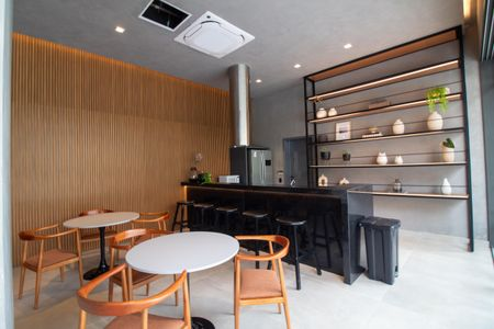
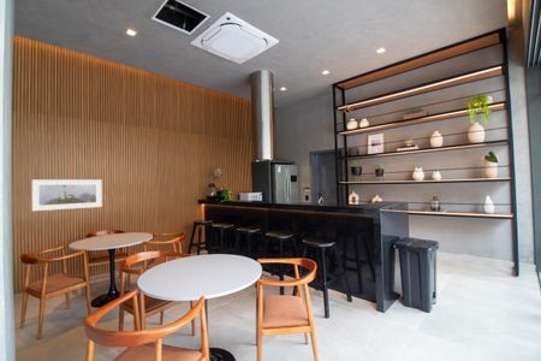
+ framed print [31,178,103,212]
